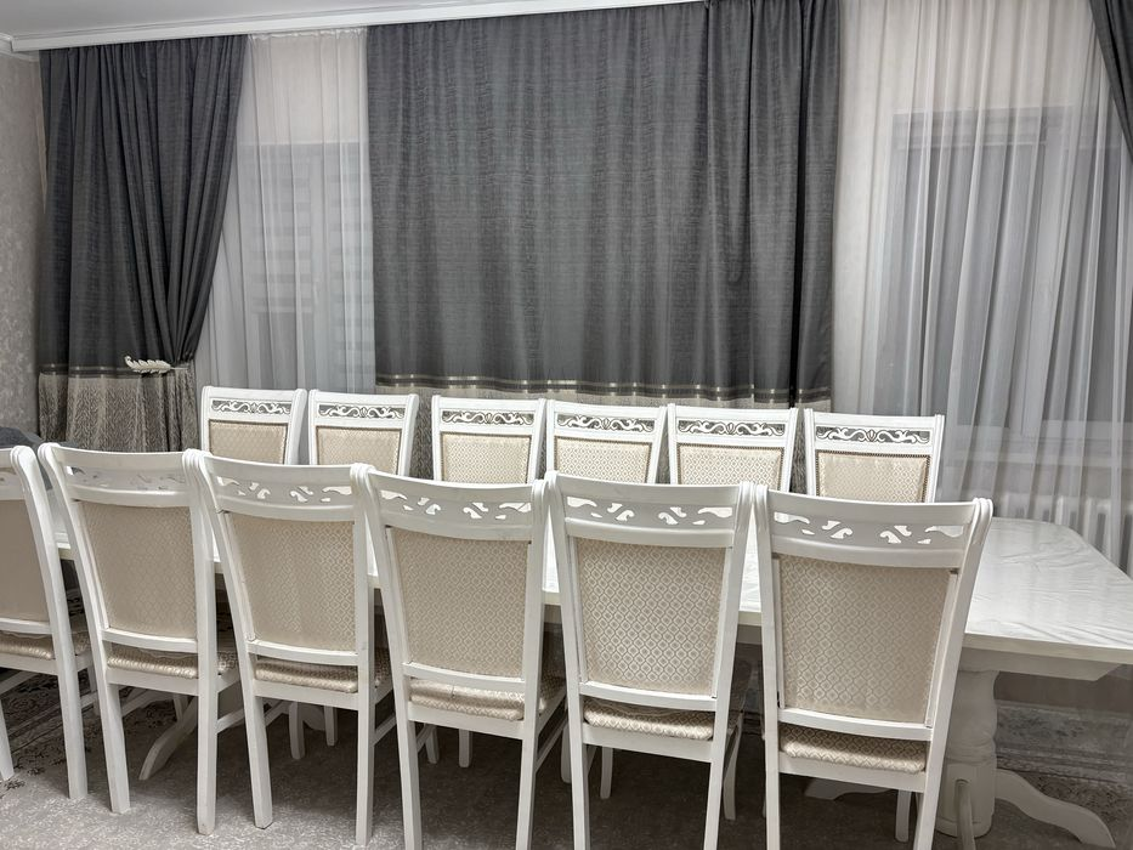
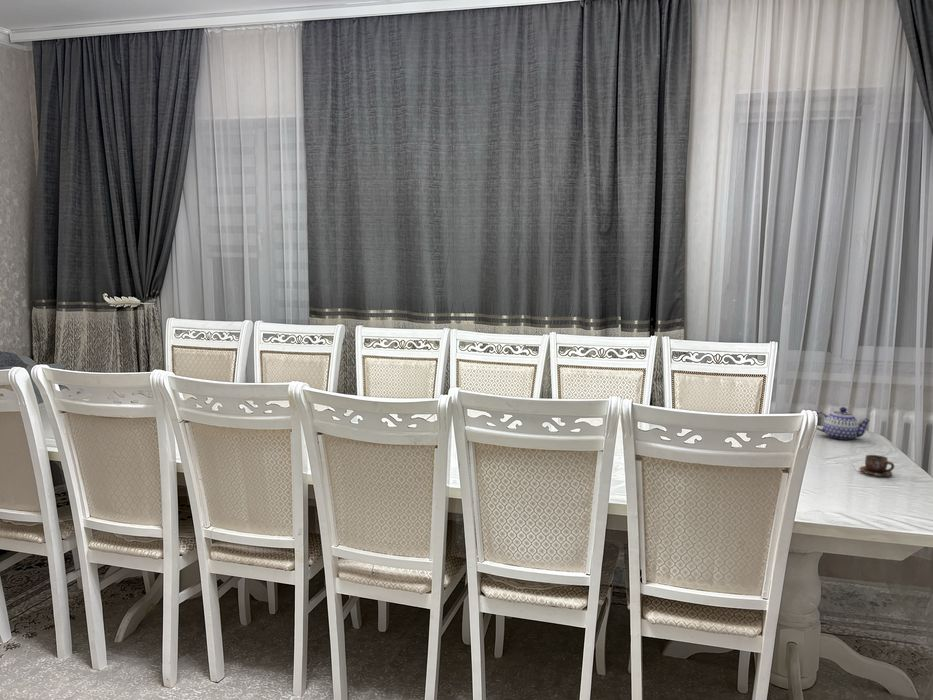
+ teapot [816,406,871,441]
+ cup [858,454,895,477]
